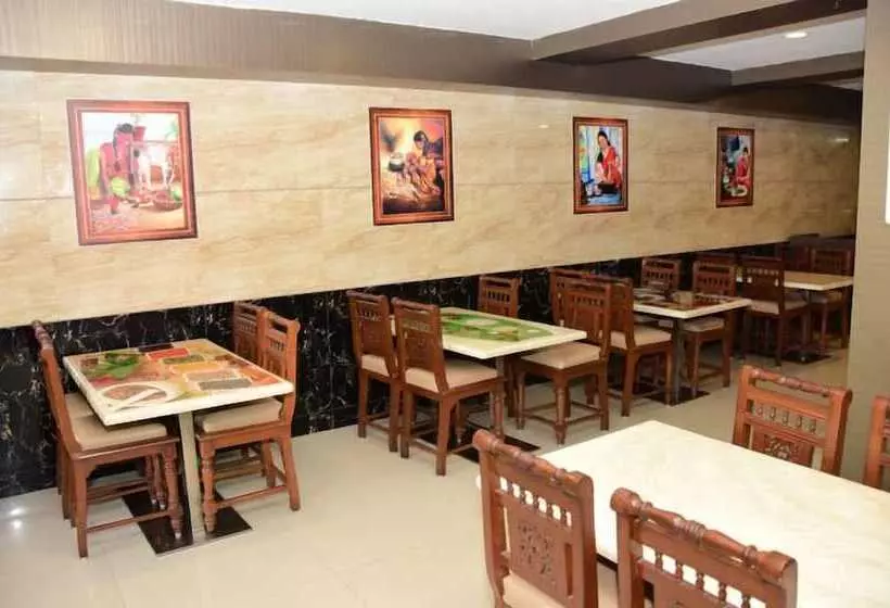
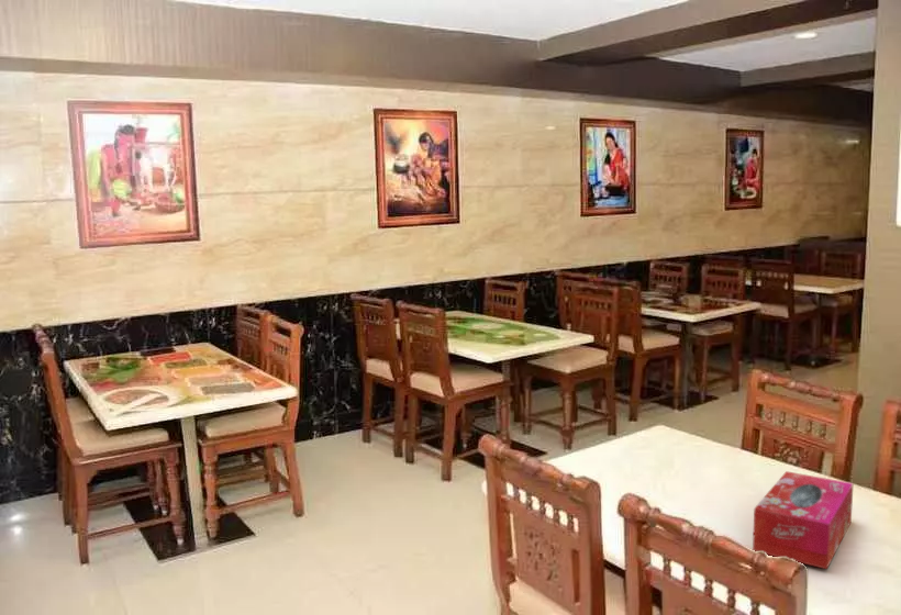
+ tissue box [752,470,855,570]
